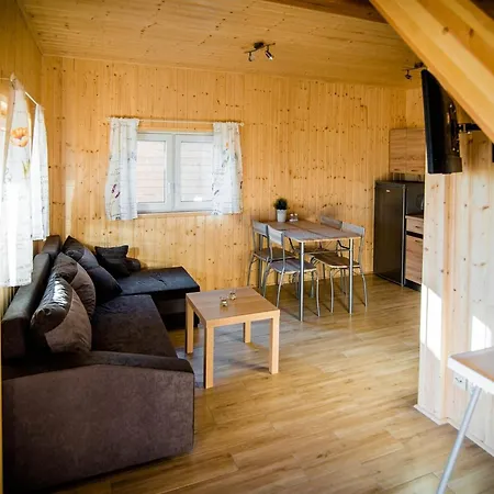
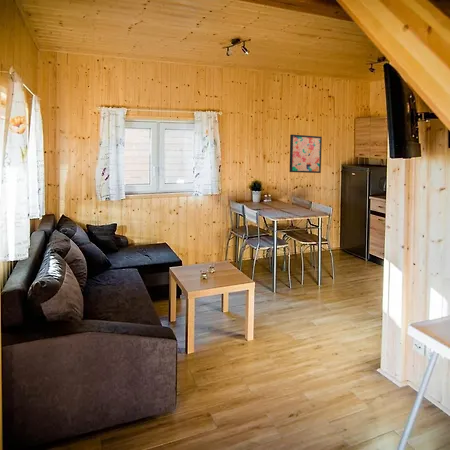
+ wall art [288,134,323,174]
